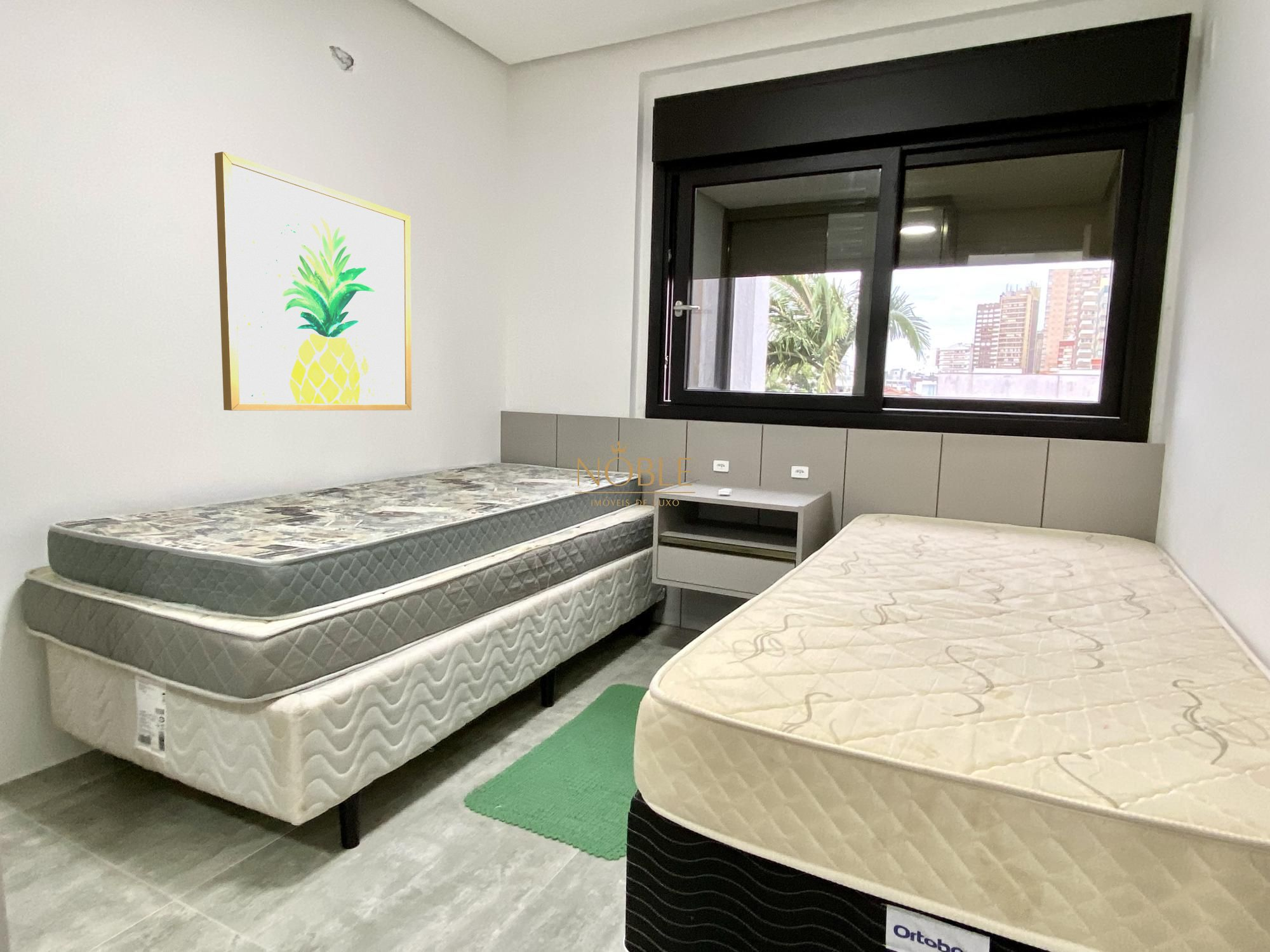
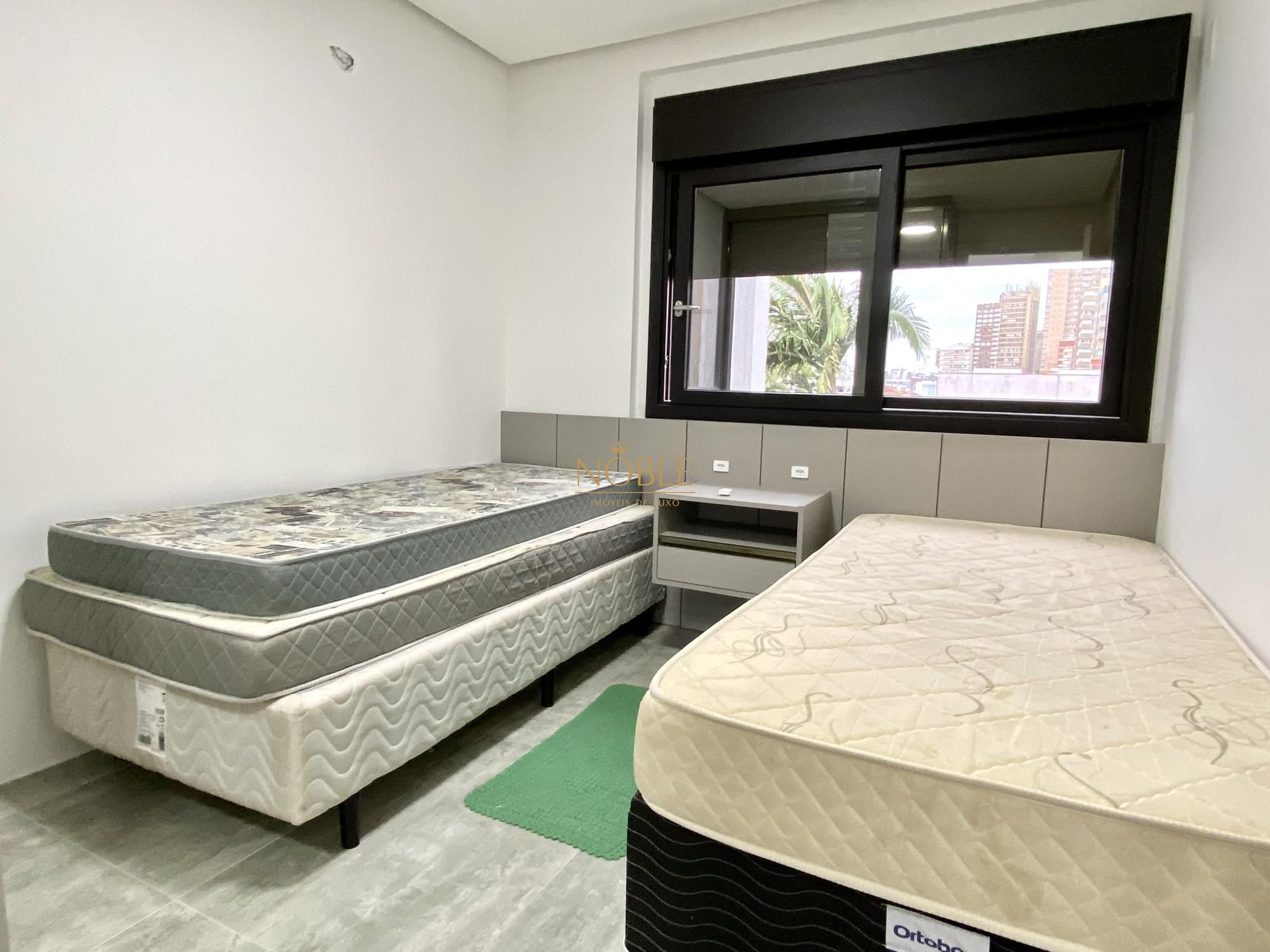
- wall art [214,151,412,411]
